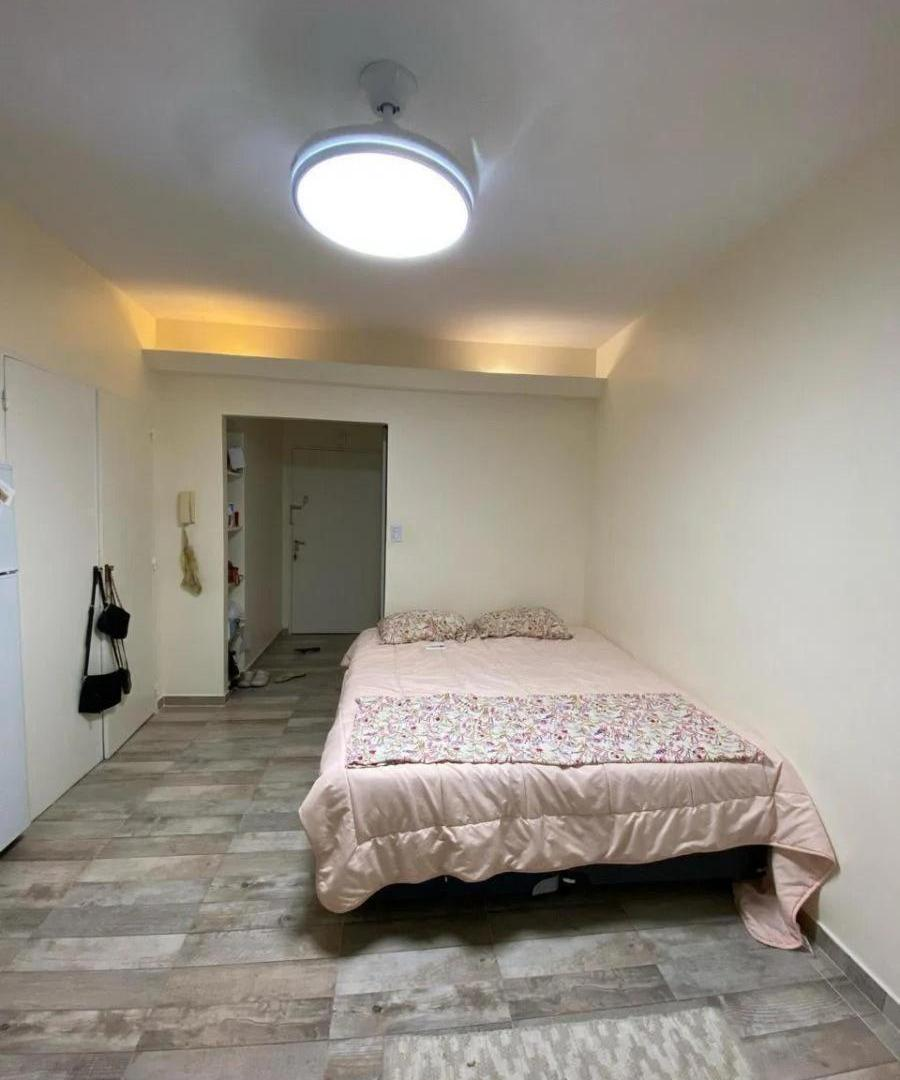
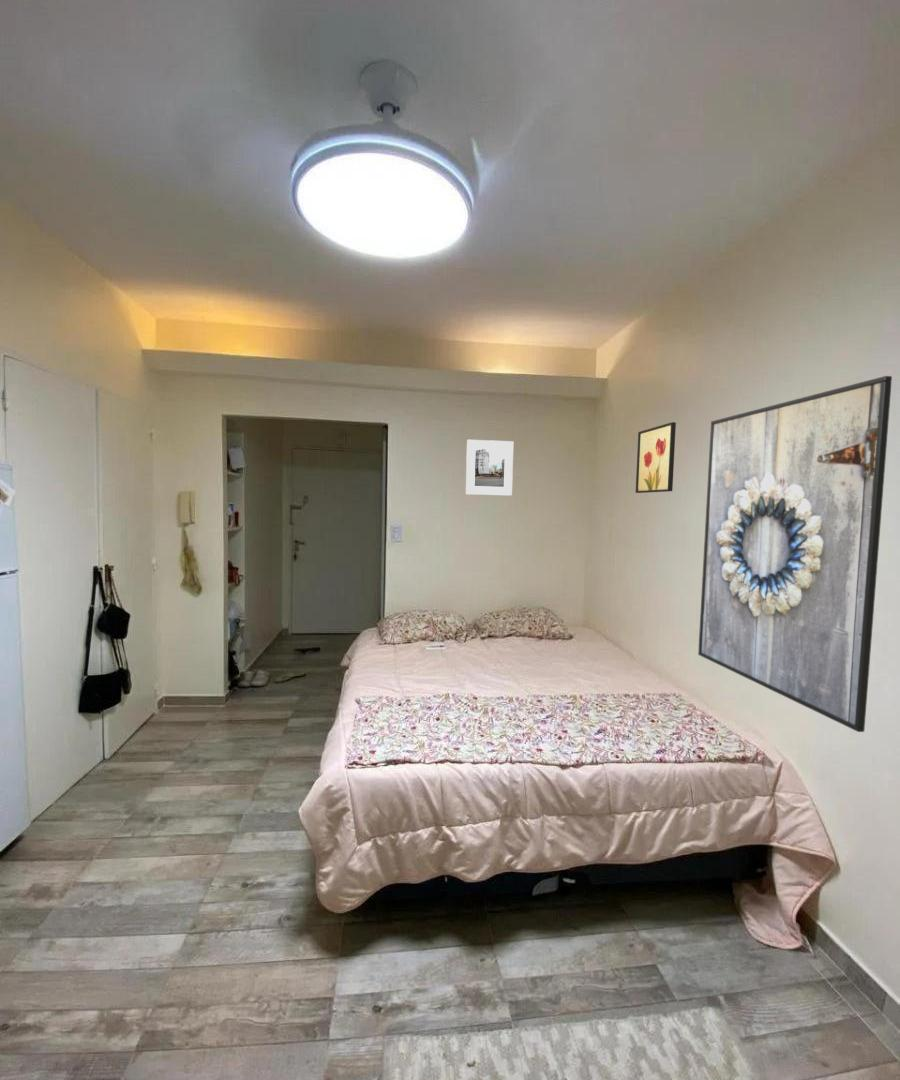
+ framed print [697,375,893,733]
+ wall art [635,421,677,494]
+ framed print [465,439,515,496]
